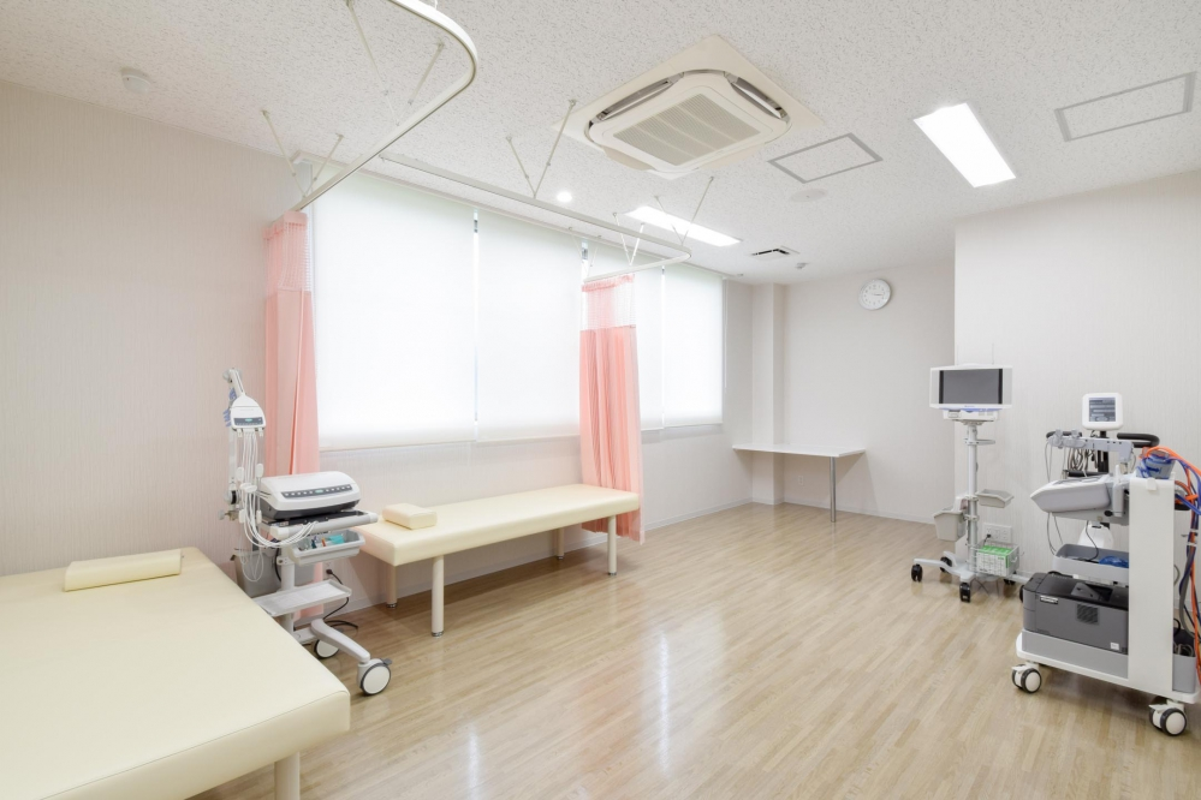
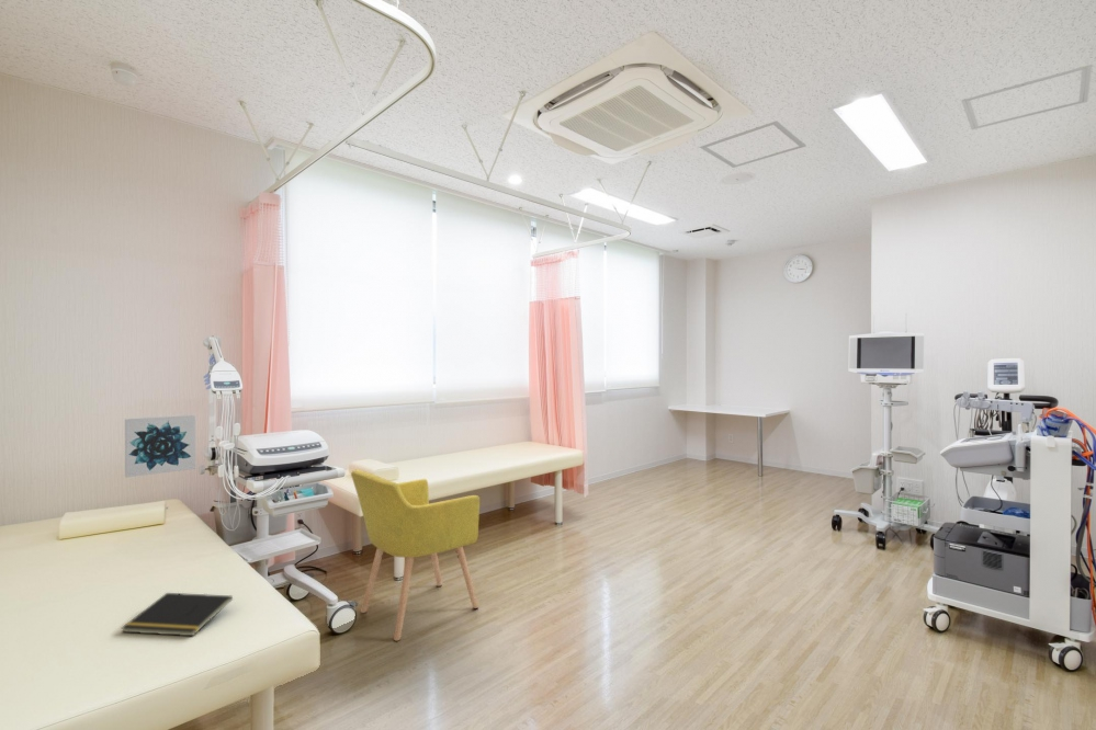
+ wall art [124,413,196,478]
+ notepad [121,592,234,637]
+ chair [350,468,481,642]
